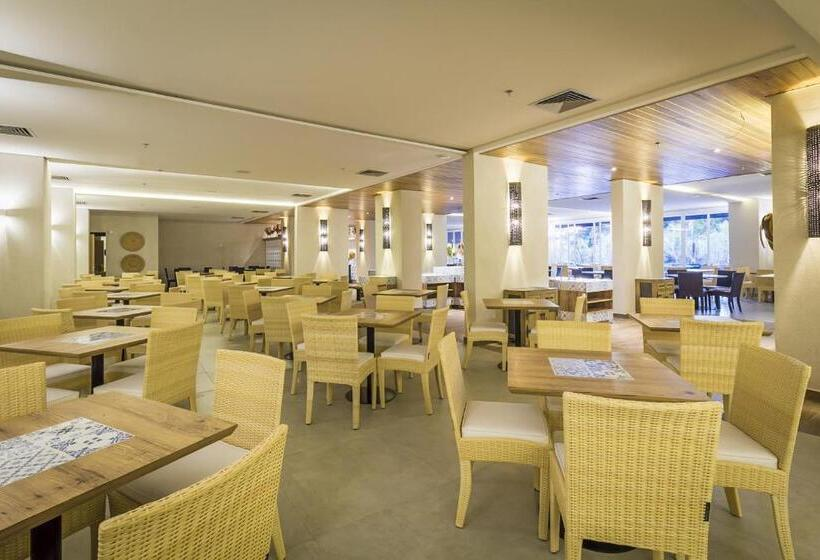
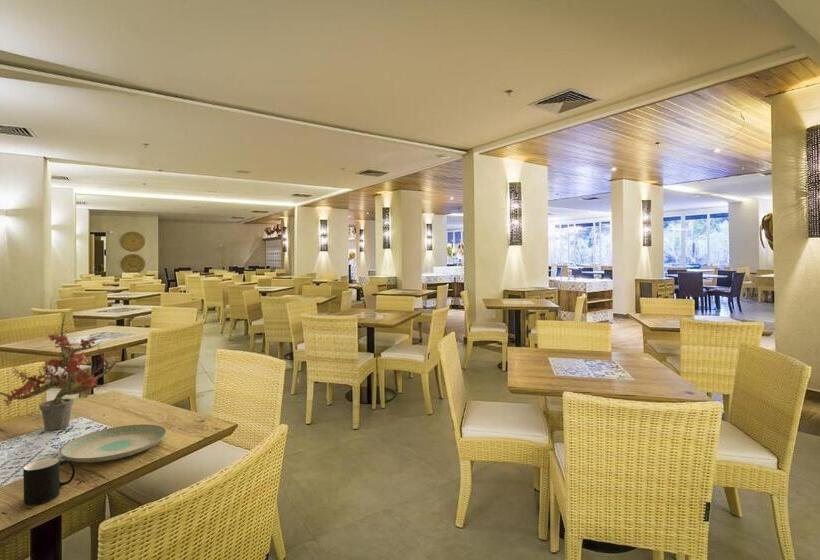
+ plate [59,424,167,463]
+ cup [22,457,76,506]
+ potted plant [0,313,123,431]
